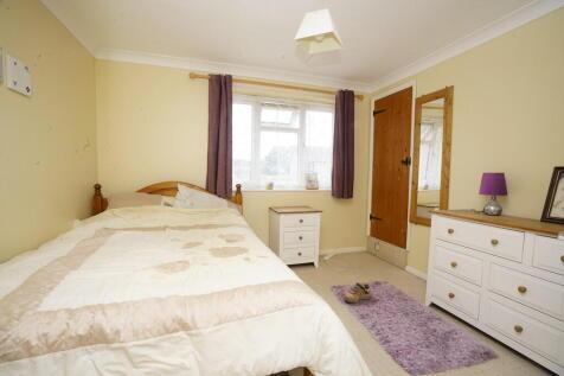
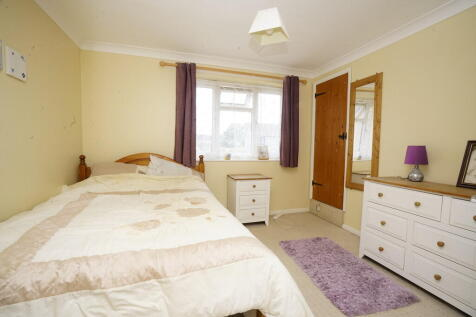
- shoe [342,282,373,305]
